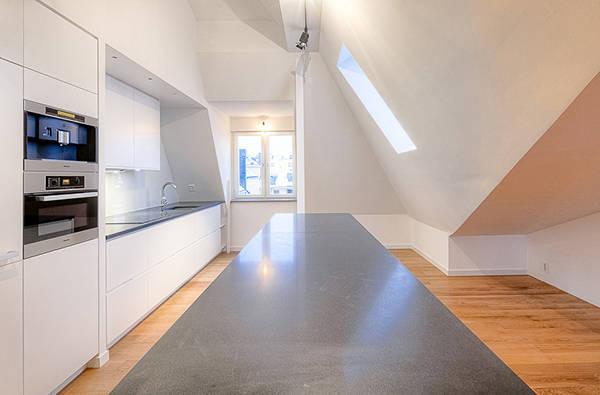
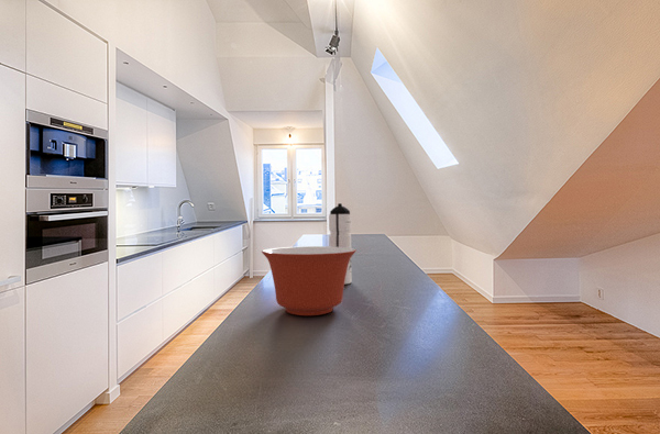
+ water bottle [328,202,353,285]
+ mixing bowl [261,245,358,316]
